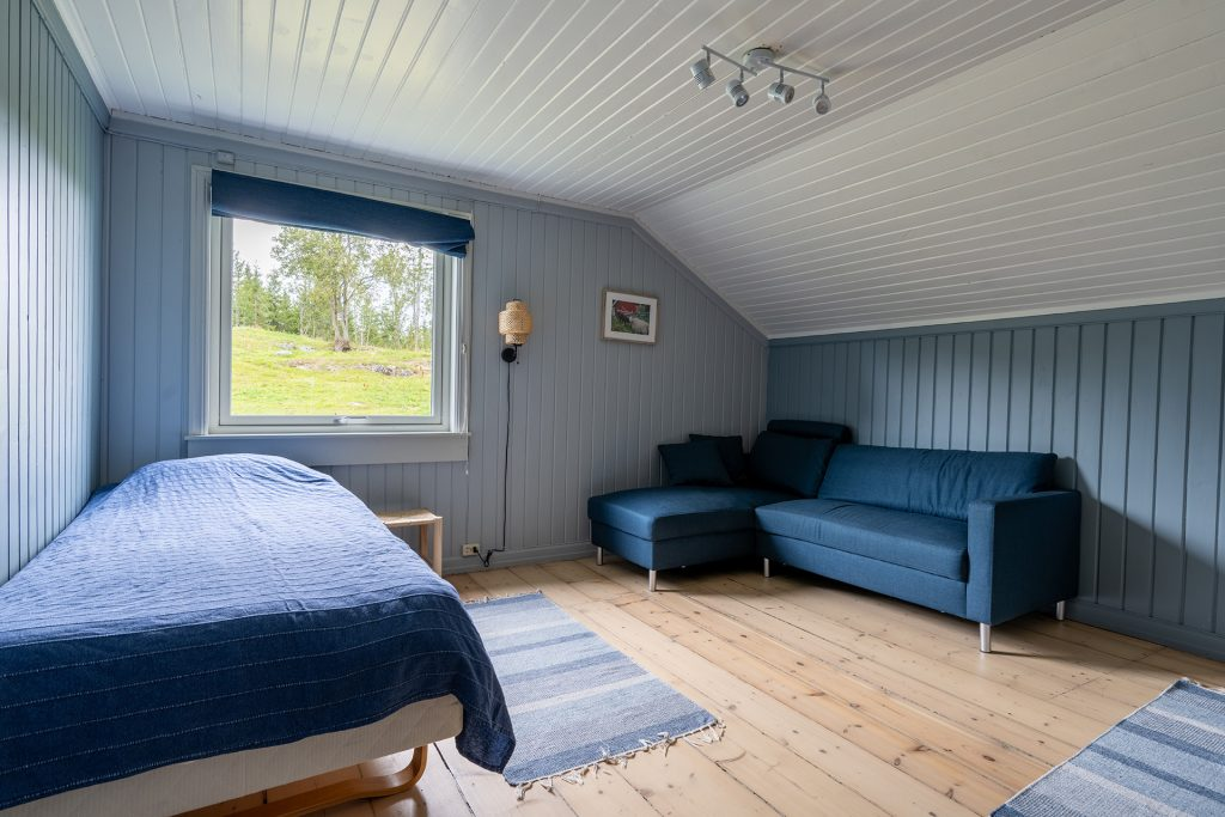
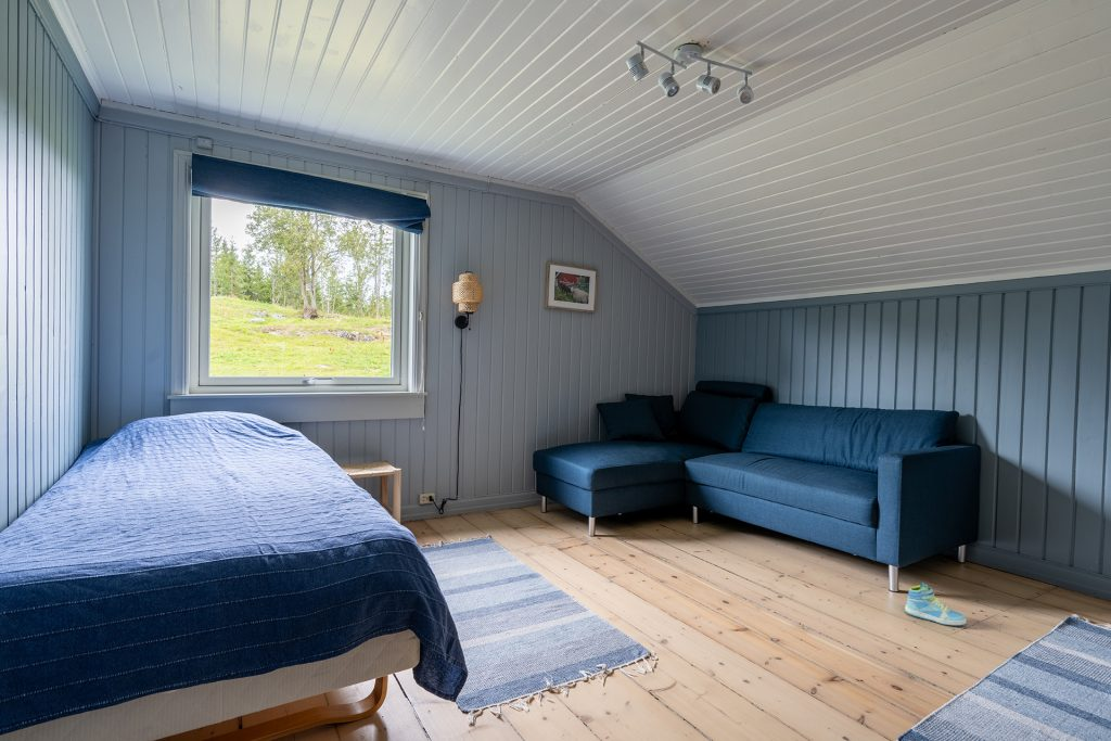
+ sneaker [904,582,968,626]
